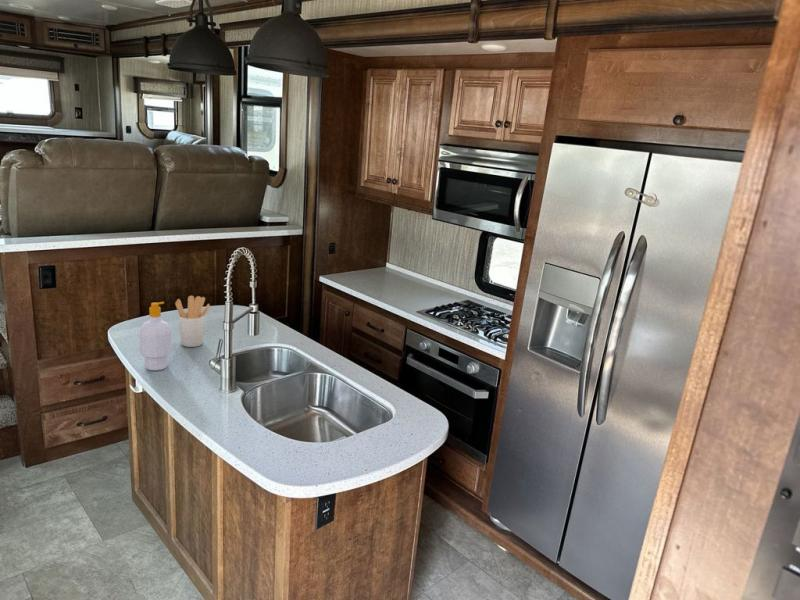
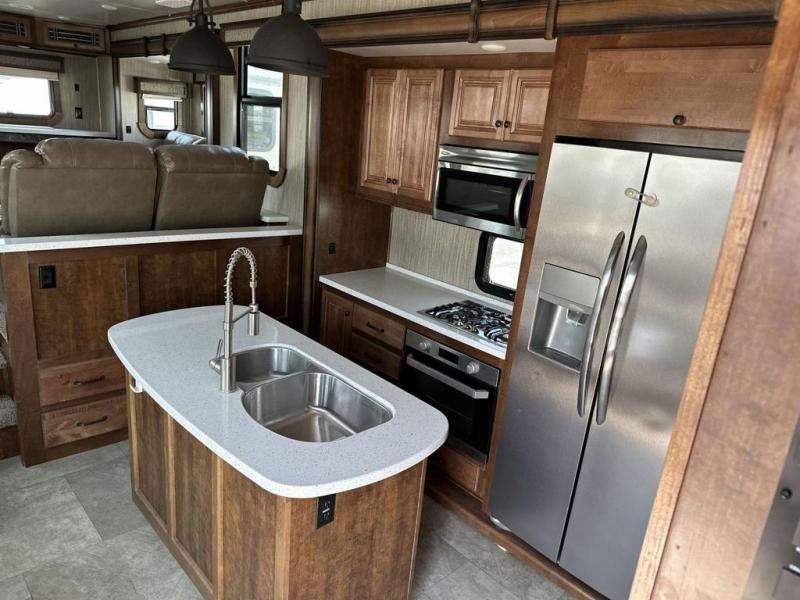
- utensil holder [174,295,211,348]
- soap bottle [139,301,172,372]
